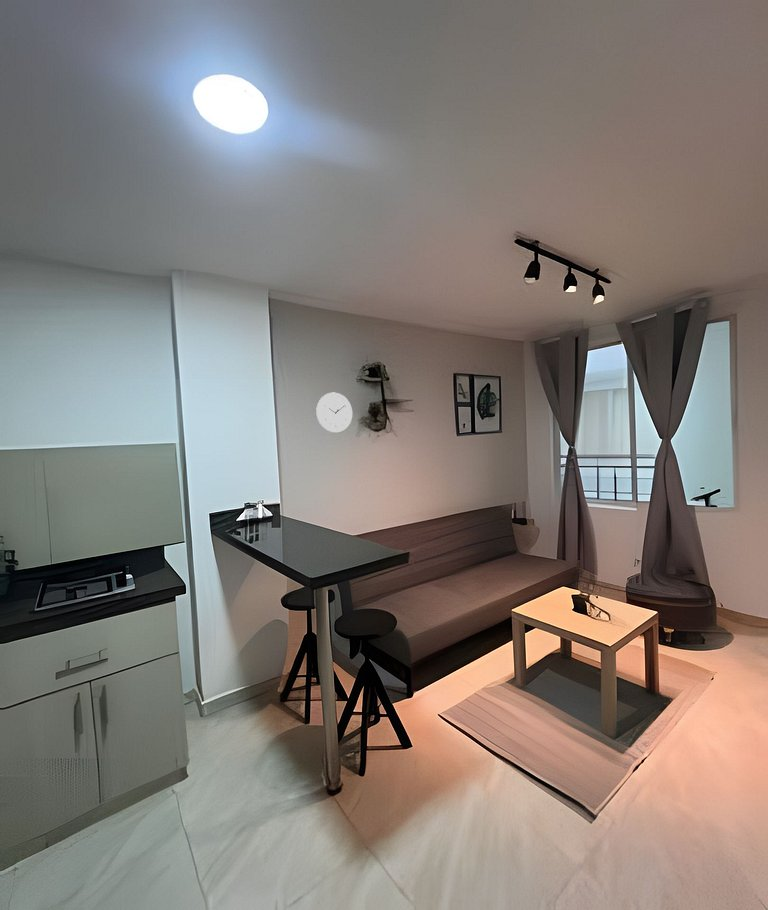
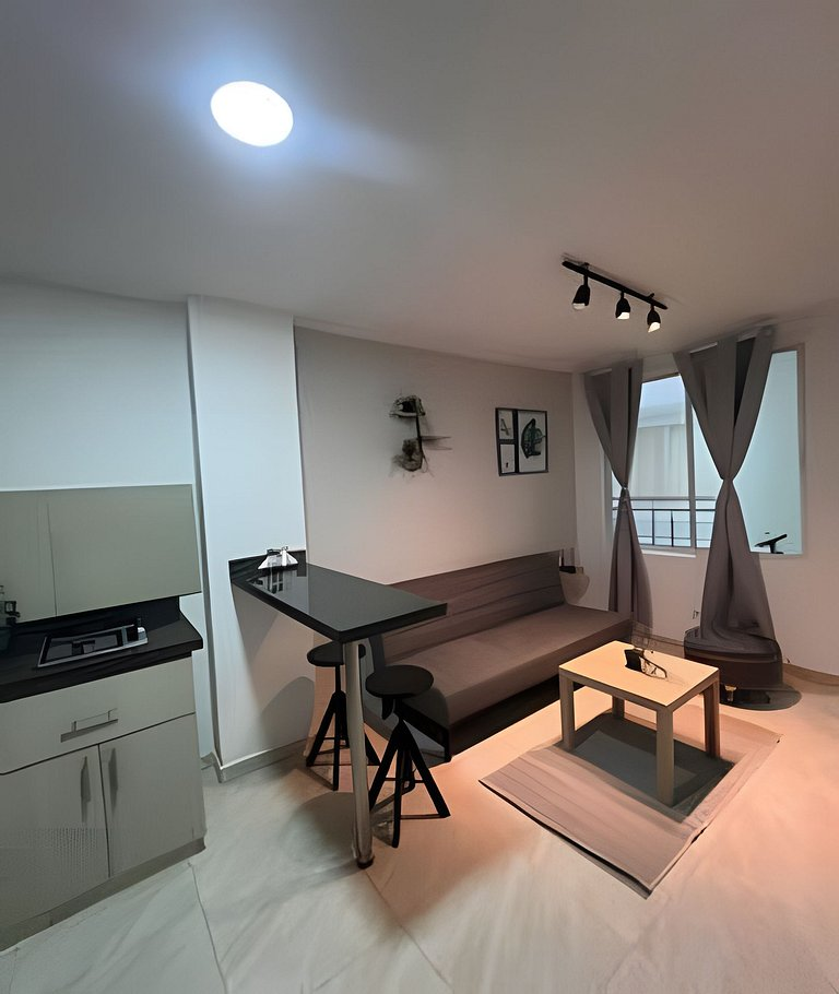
- wall clock [315,392,354,434]
